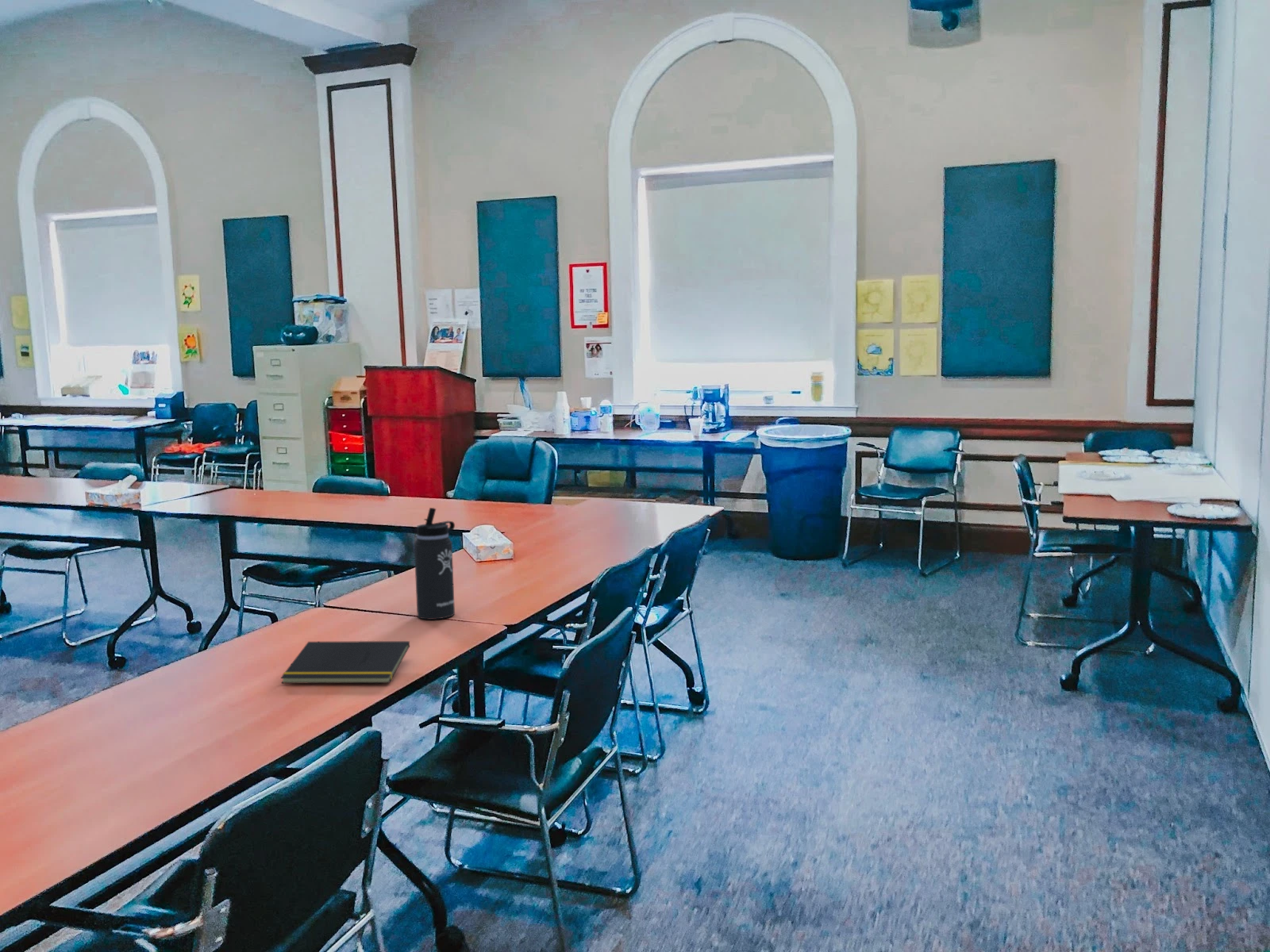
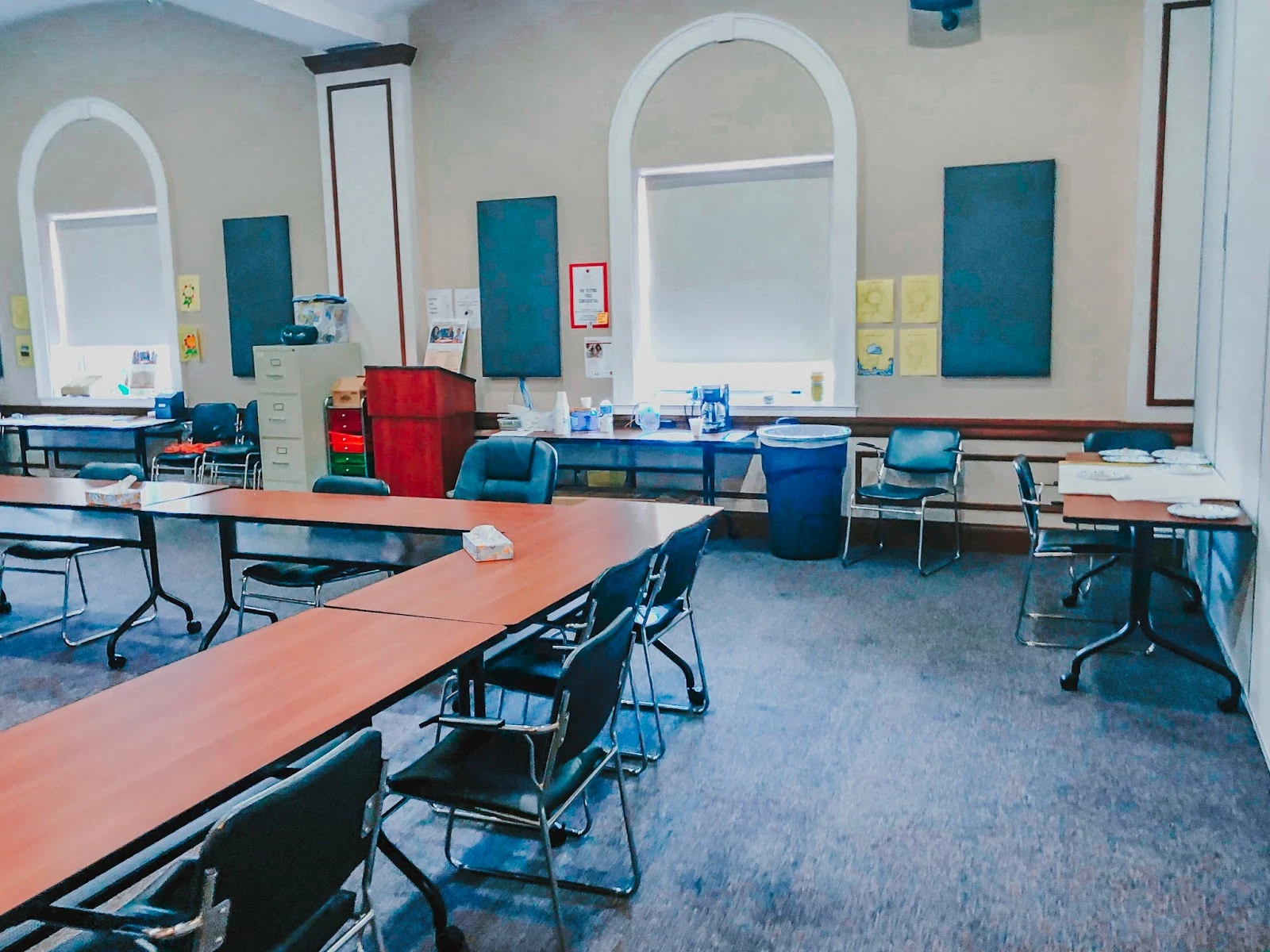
- thermos bottle [414,507,456,620]
- notepad [280,640,410,684]
